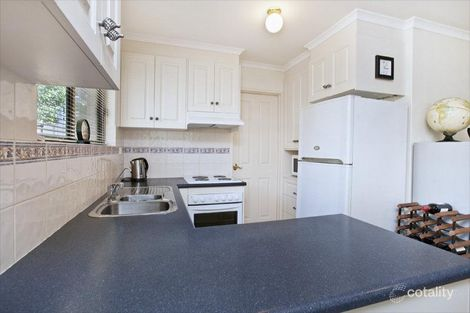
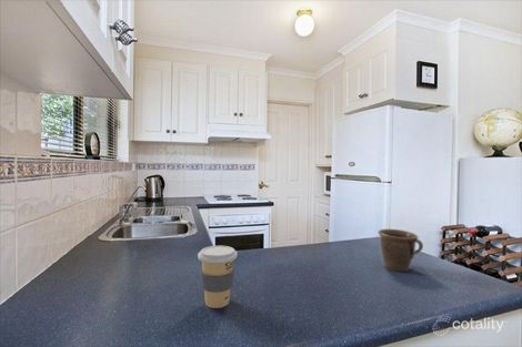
+ coffee cup [197,245,239,309]
+ mug [377,228,424,273]
